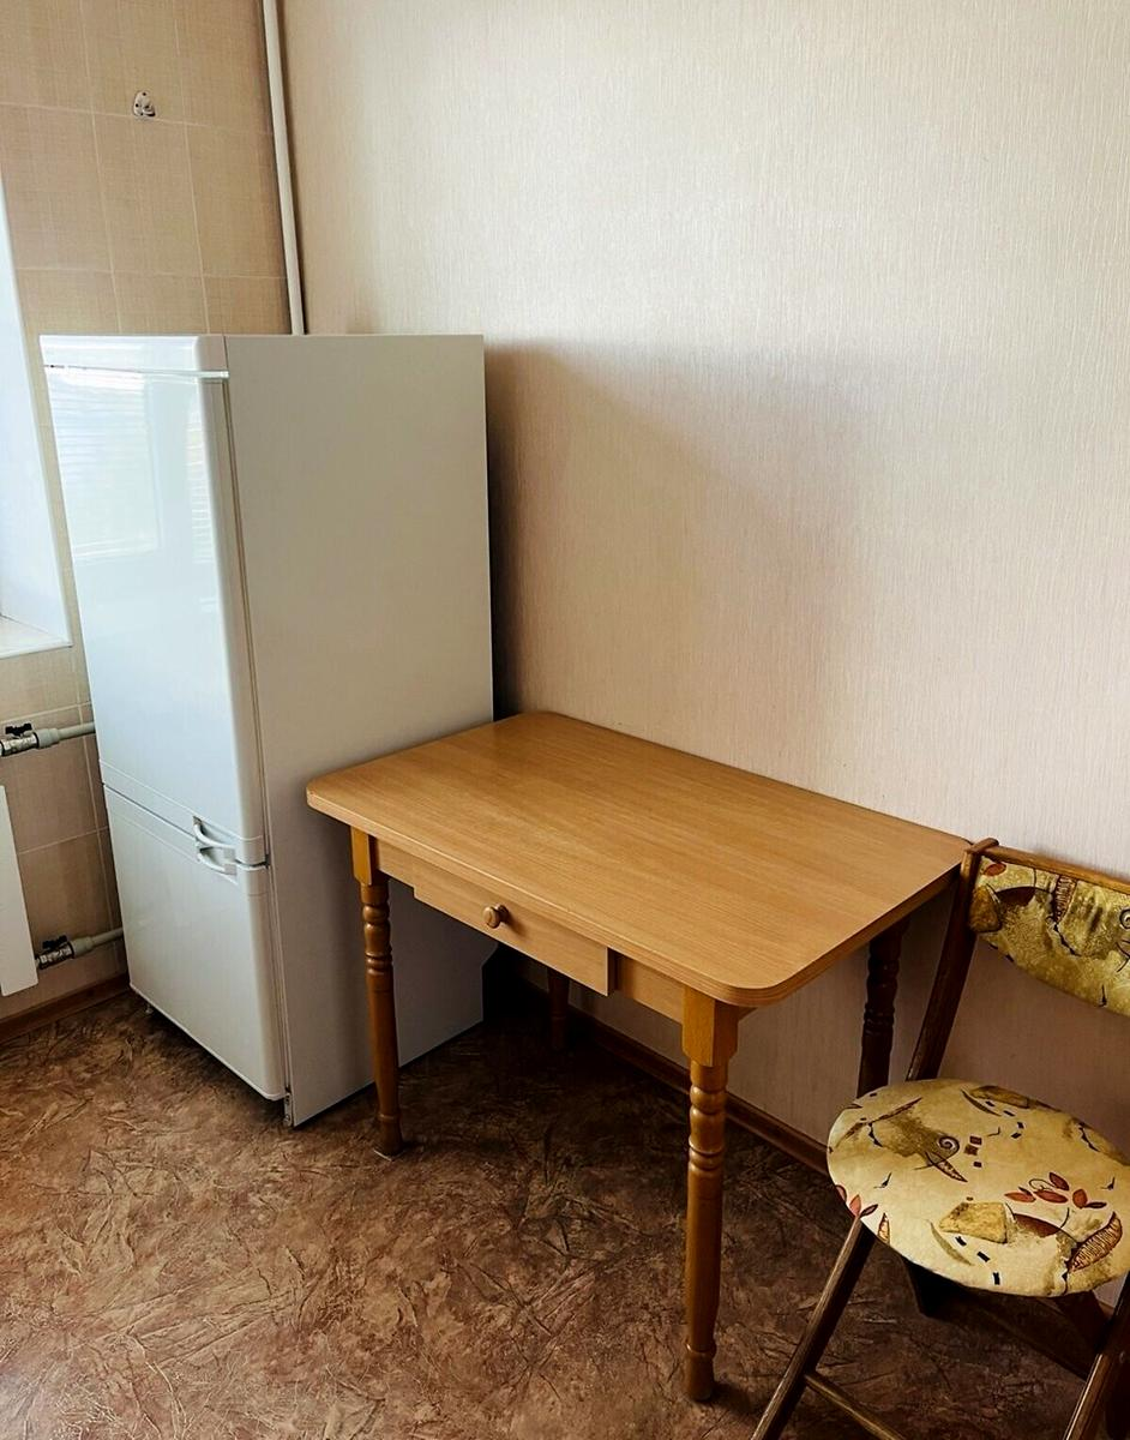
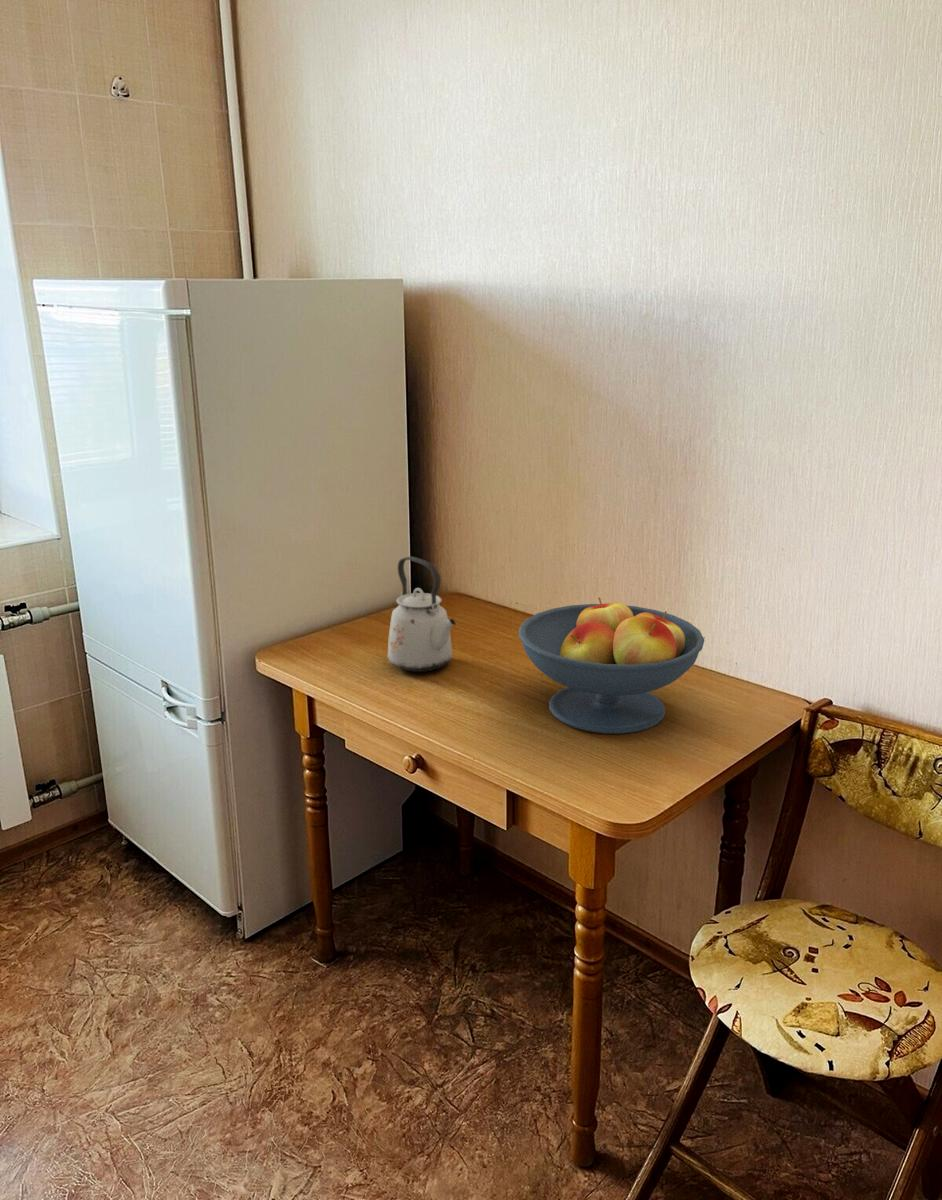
+ kettle [387,555,457,673]
+ fruit bowl [518,596,705,735]
